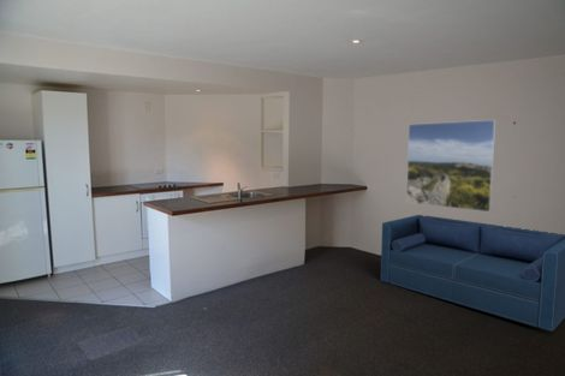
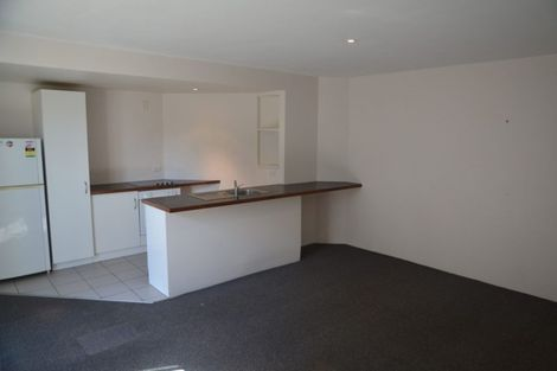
- sofa [380,214,565,333]
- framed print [405,119,496,213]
